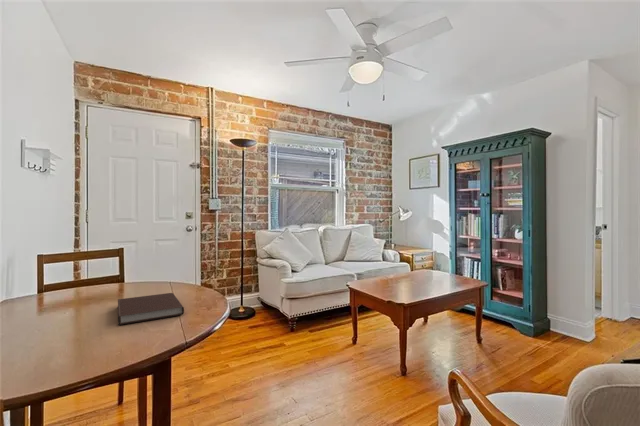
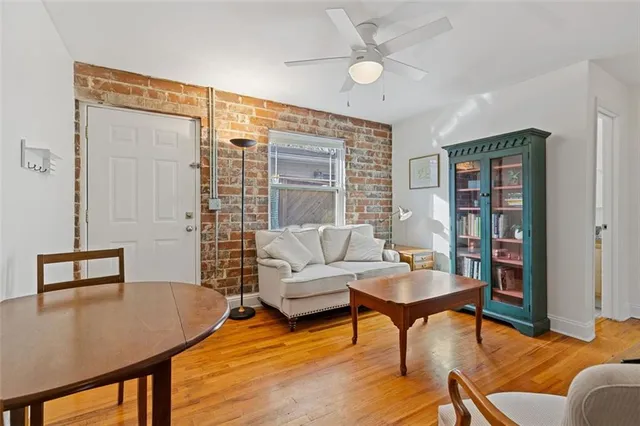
- notebook [117,292,185,326]
